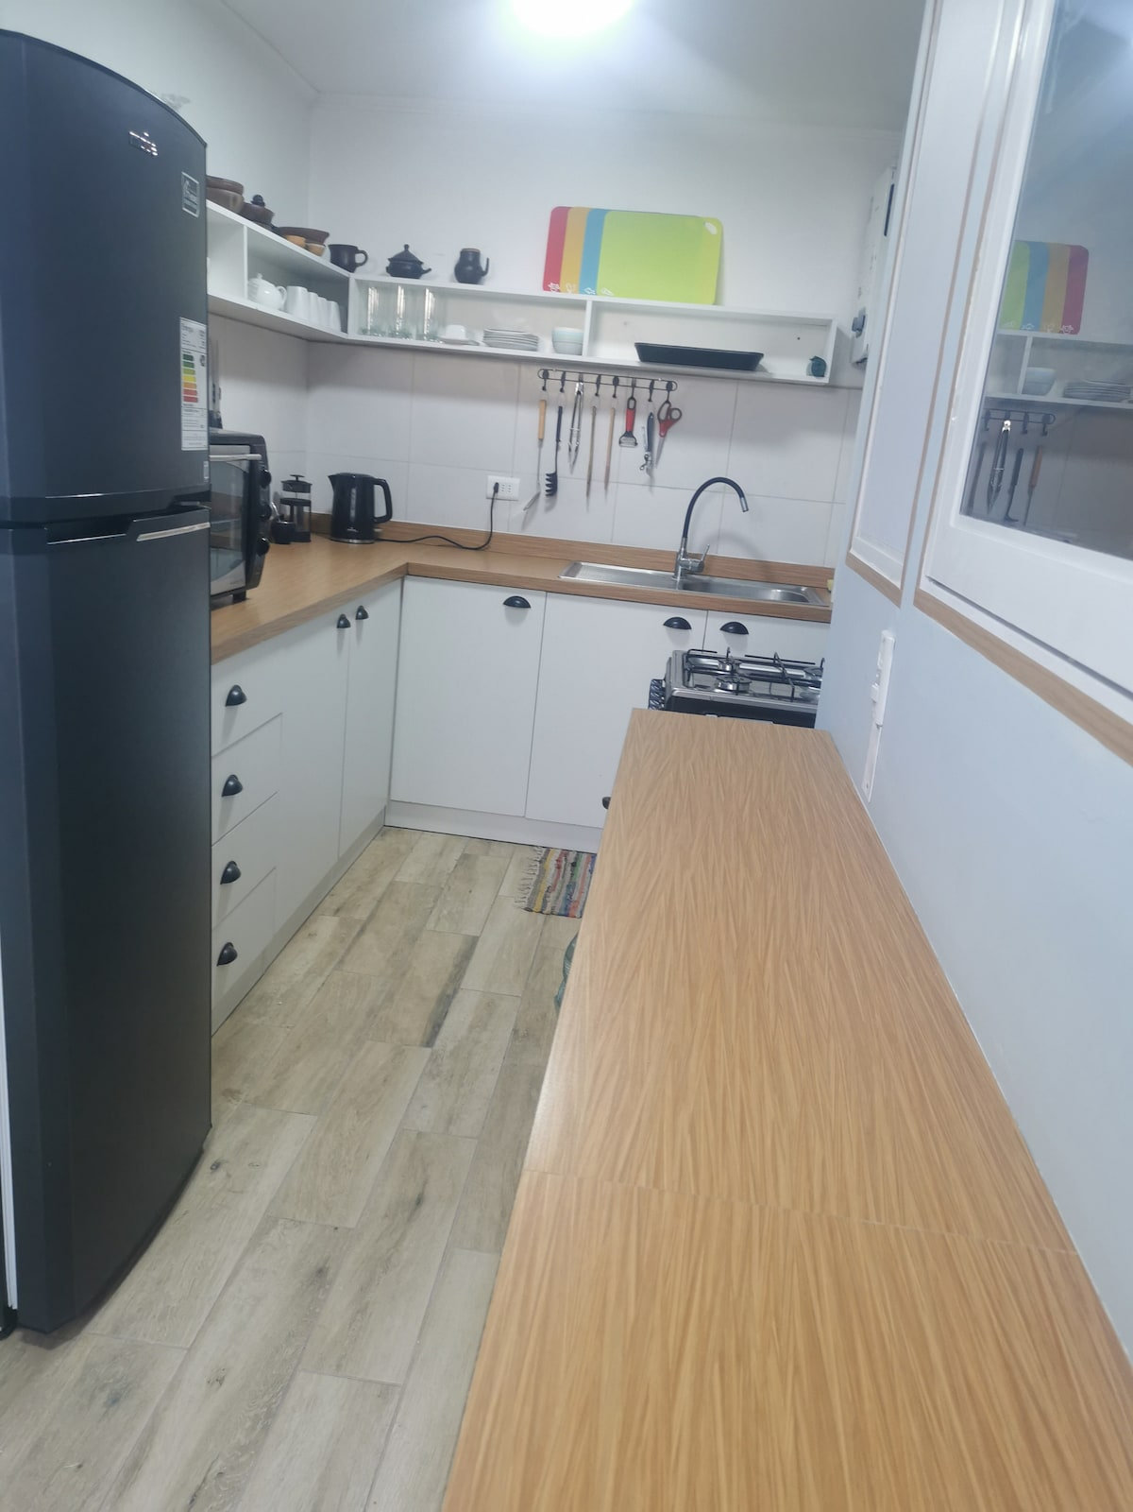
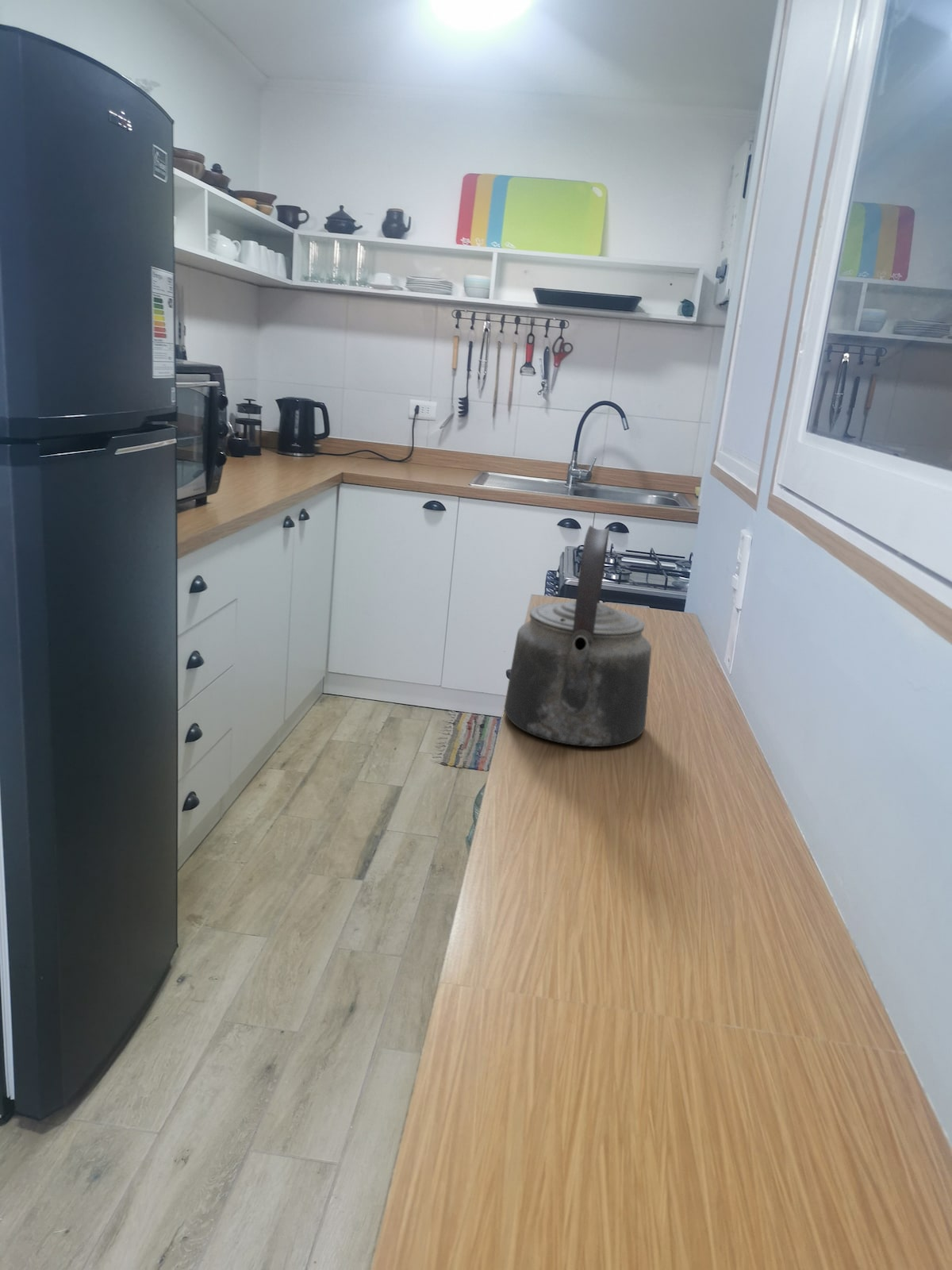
+ kettle [504,525,652,748]
